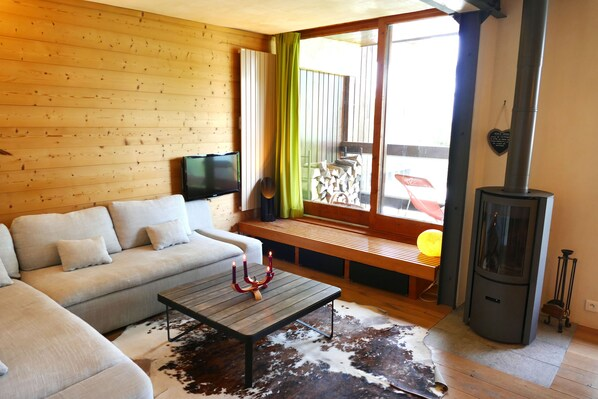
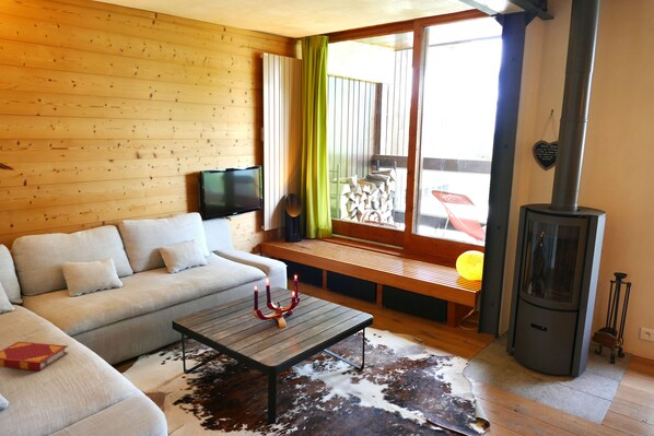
+ hardback book [0,341,69,372]
